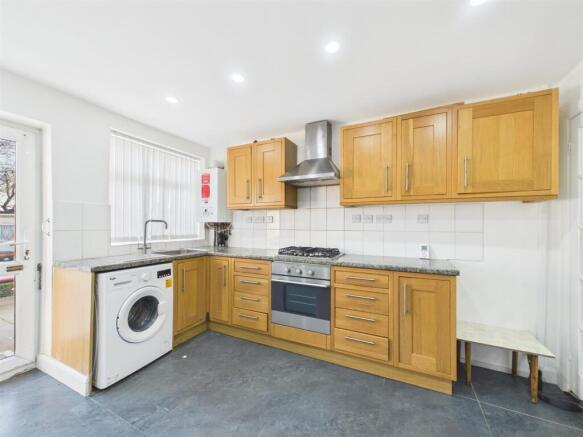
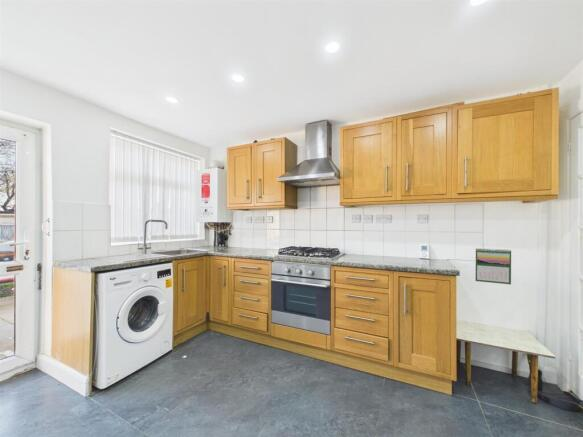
+ calendar [474,247,512,285]
